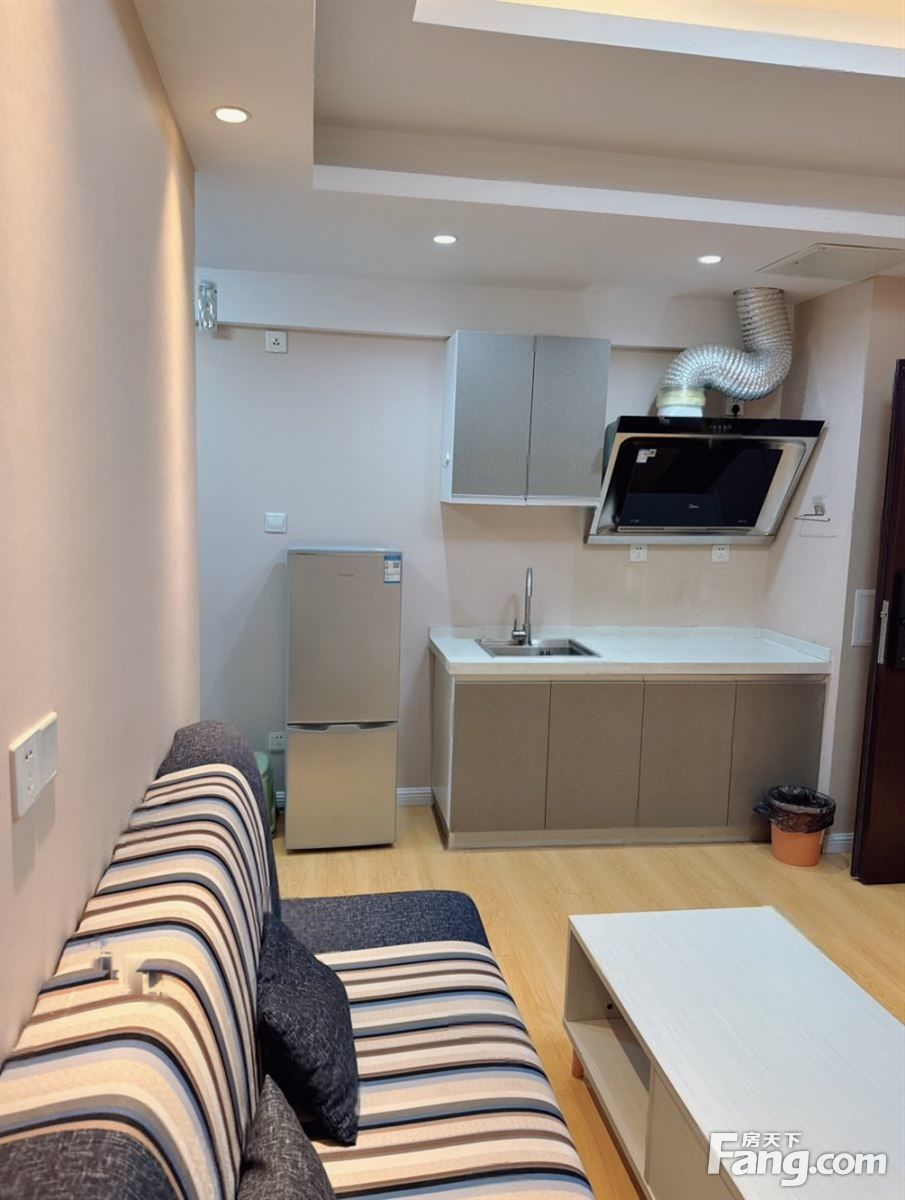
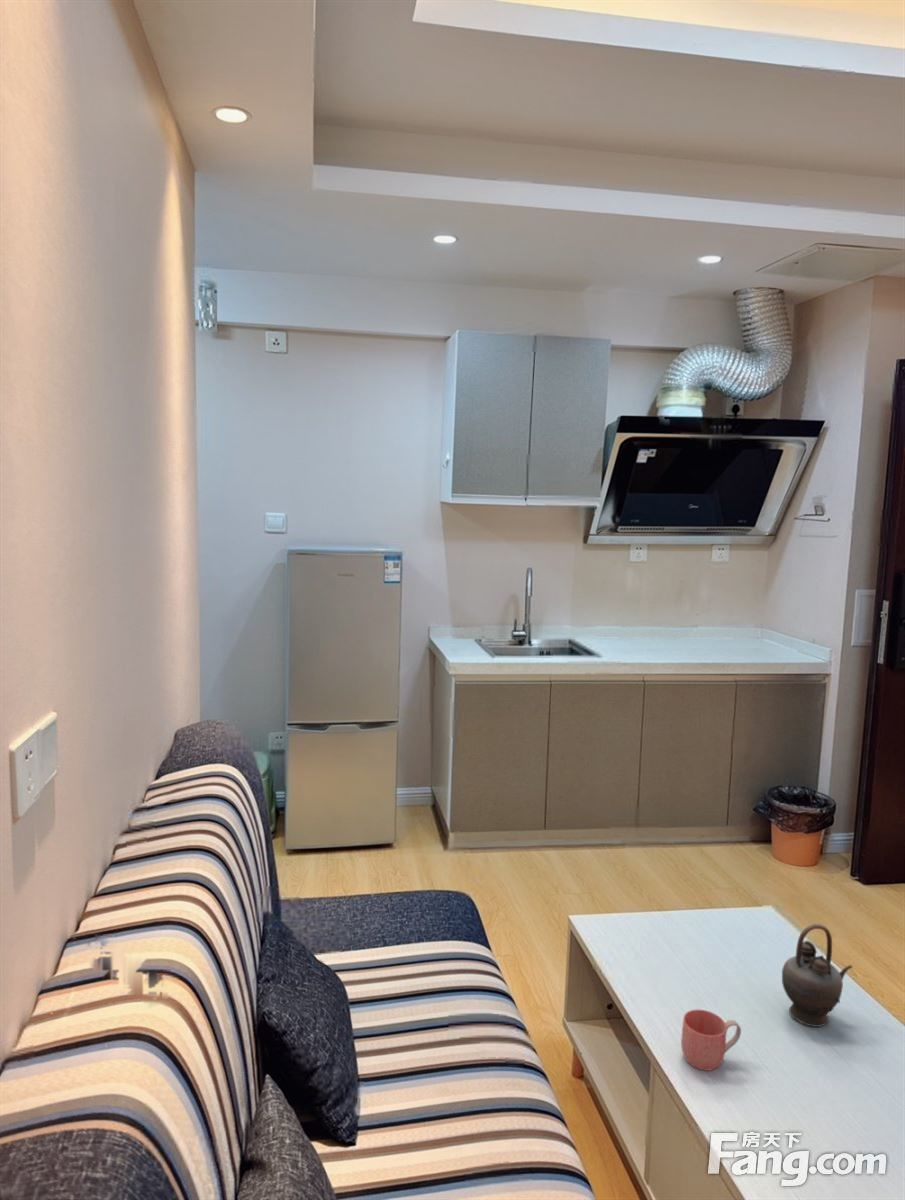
+ mug [680,1008,742,1072]
+ teapot [781,923,853,1028]
